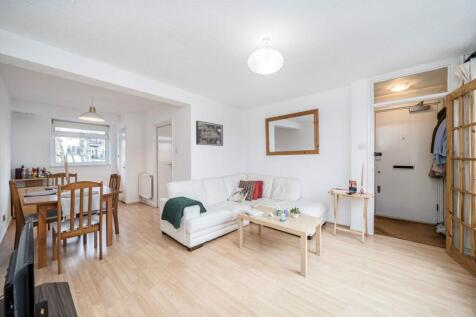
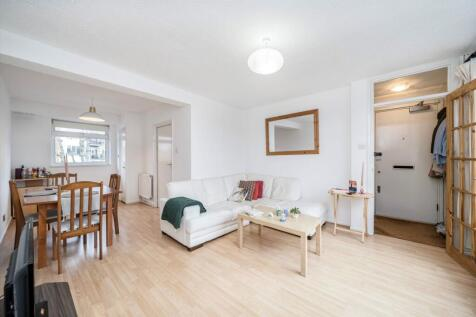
- wall art [195,120,224,147]
